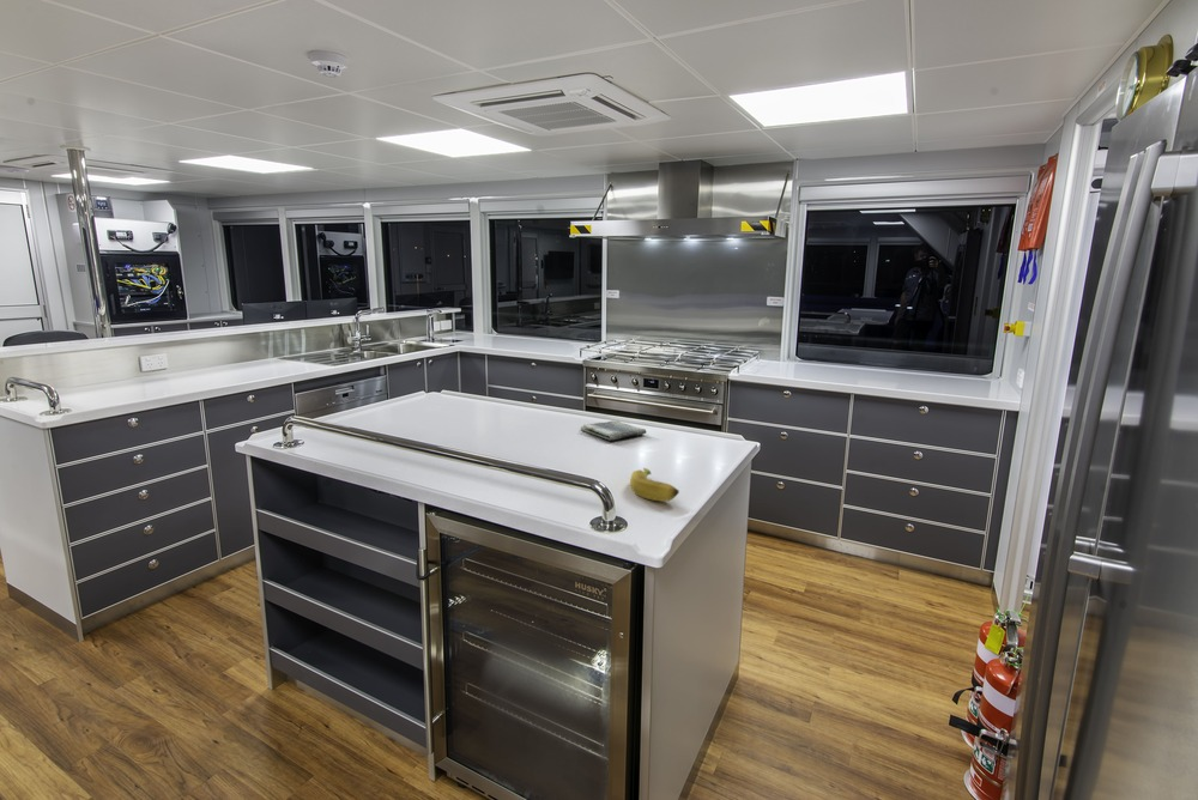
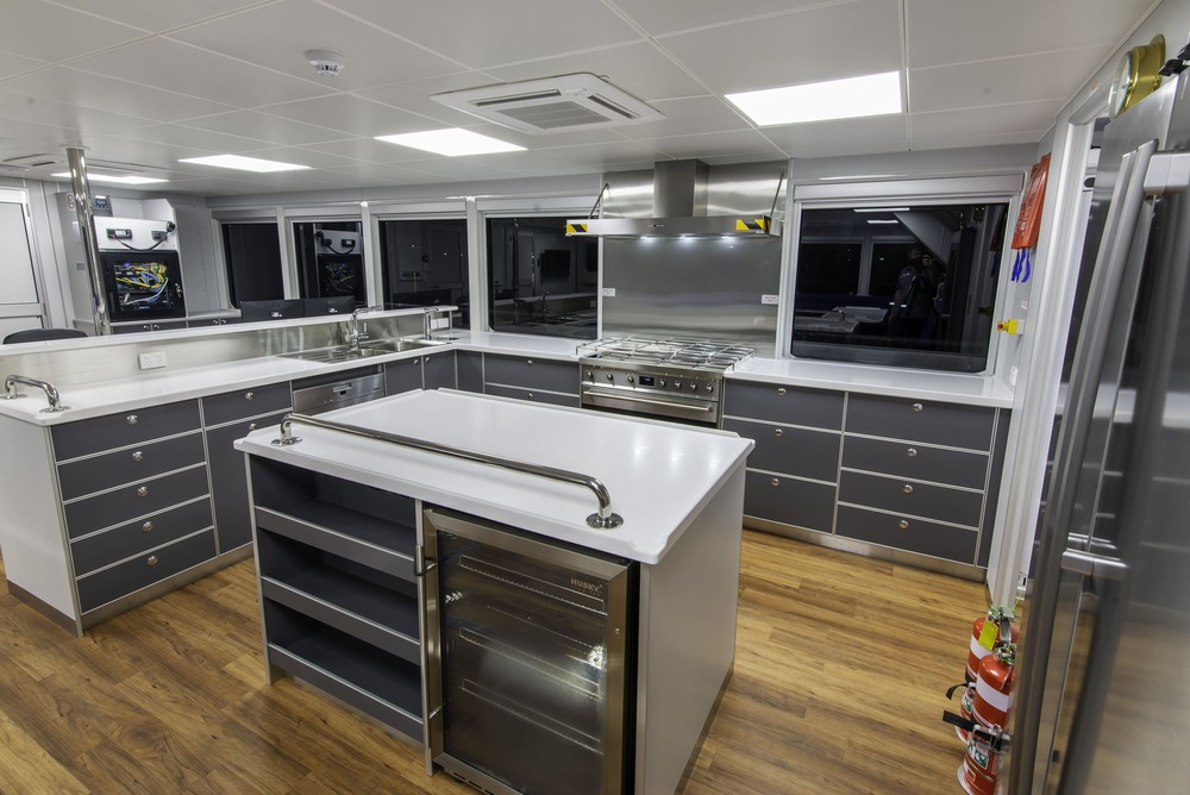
- dish towel [580,419,647,441]
- banana [629,467,680,503]
